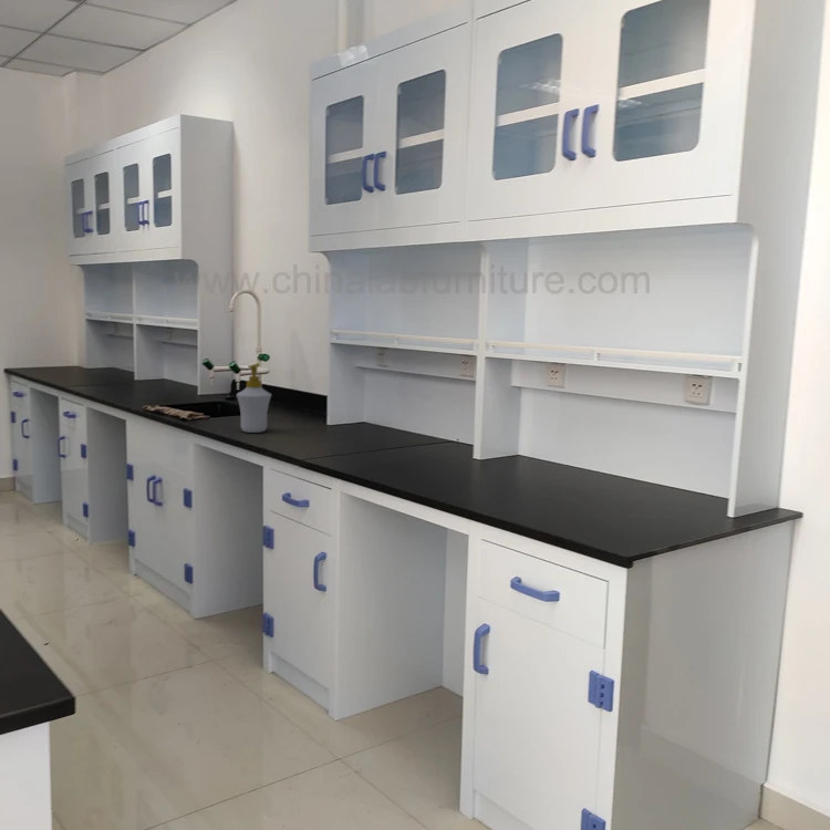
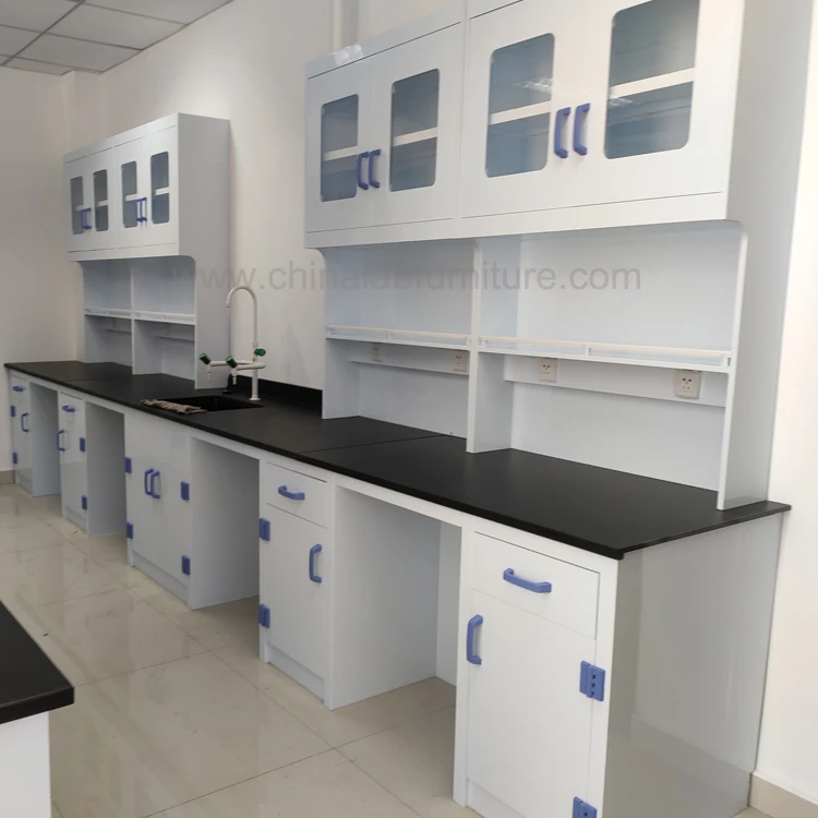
- soap bottle [236,363,272,434]
